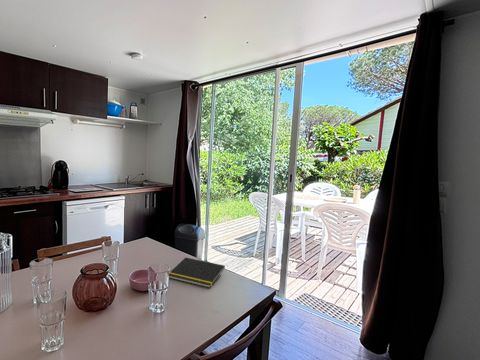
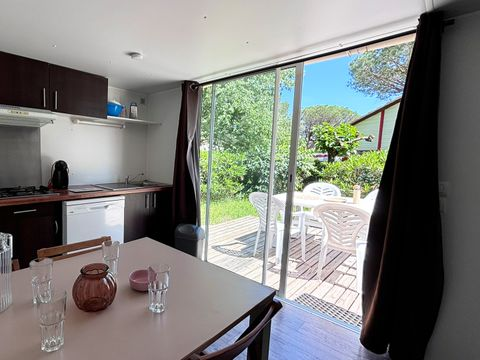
- notepad [168,256,226,289]
